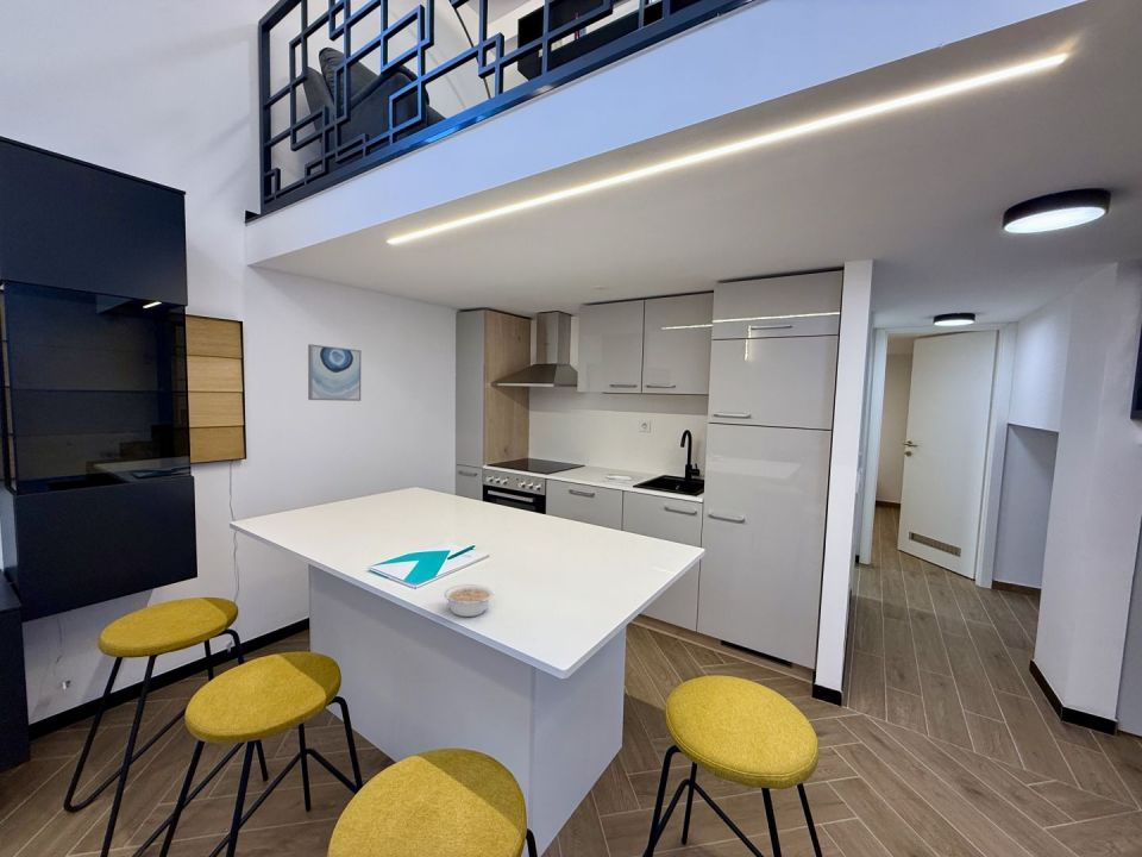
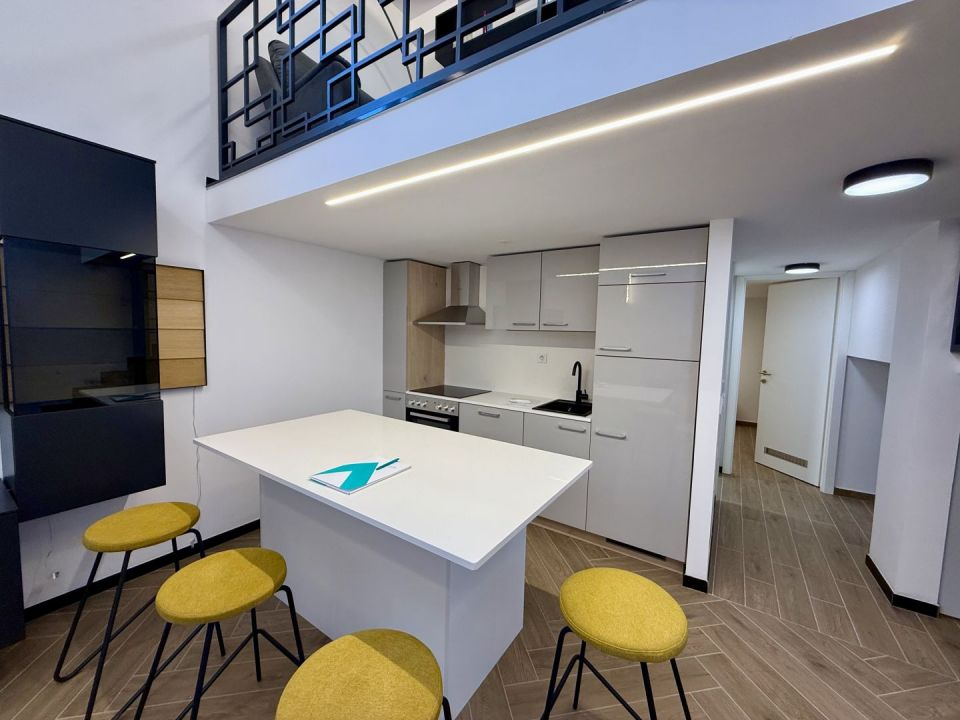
- legume [443,583,495,618]
- wall art [307,343,363,402]
